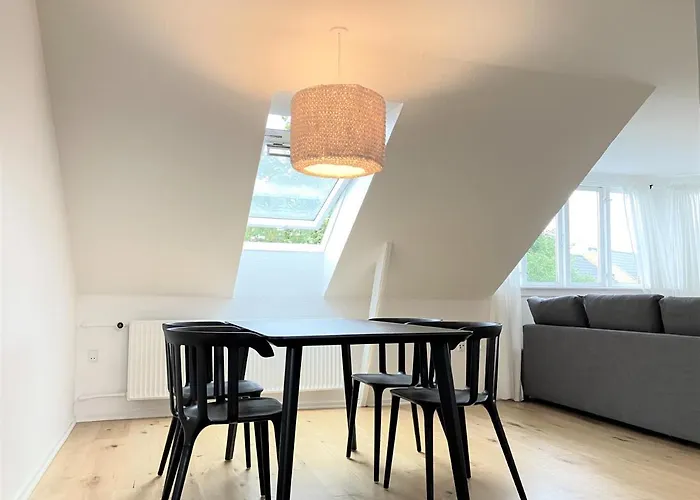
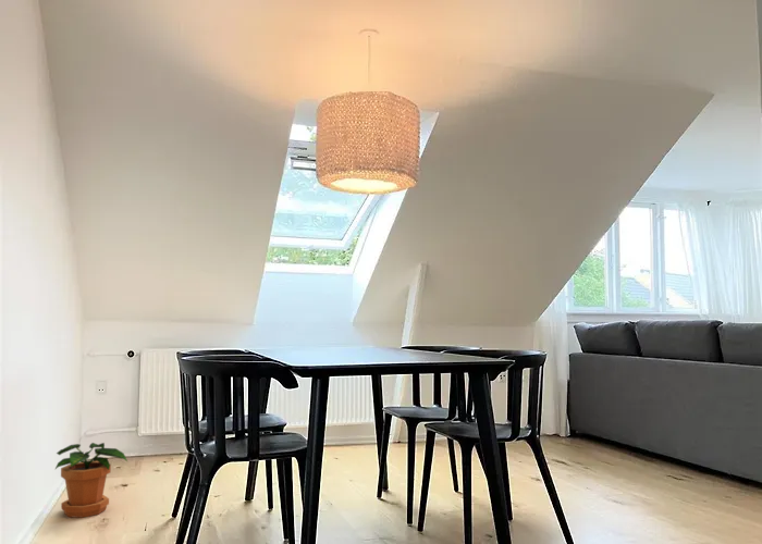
+ potted plant [53,442,128,519]
